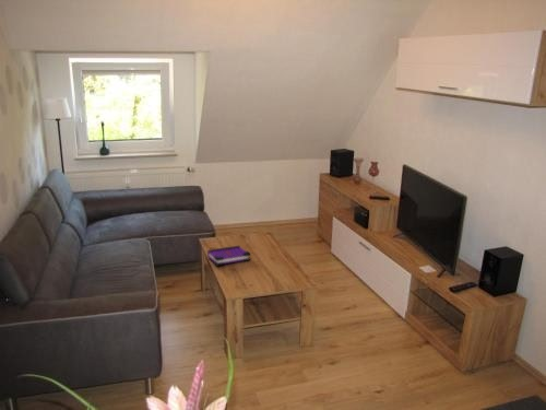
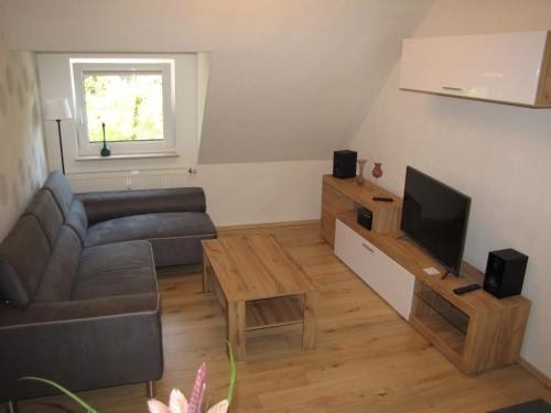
- board game [206,245,251,267]
